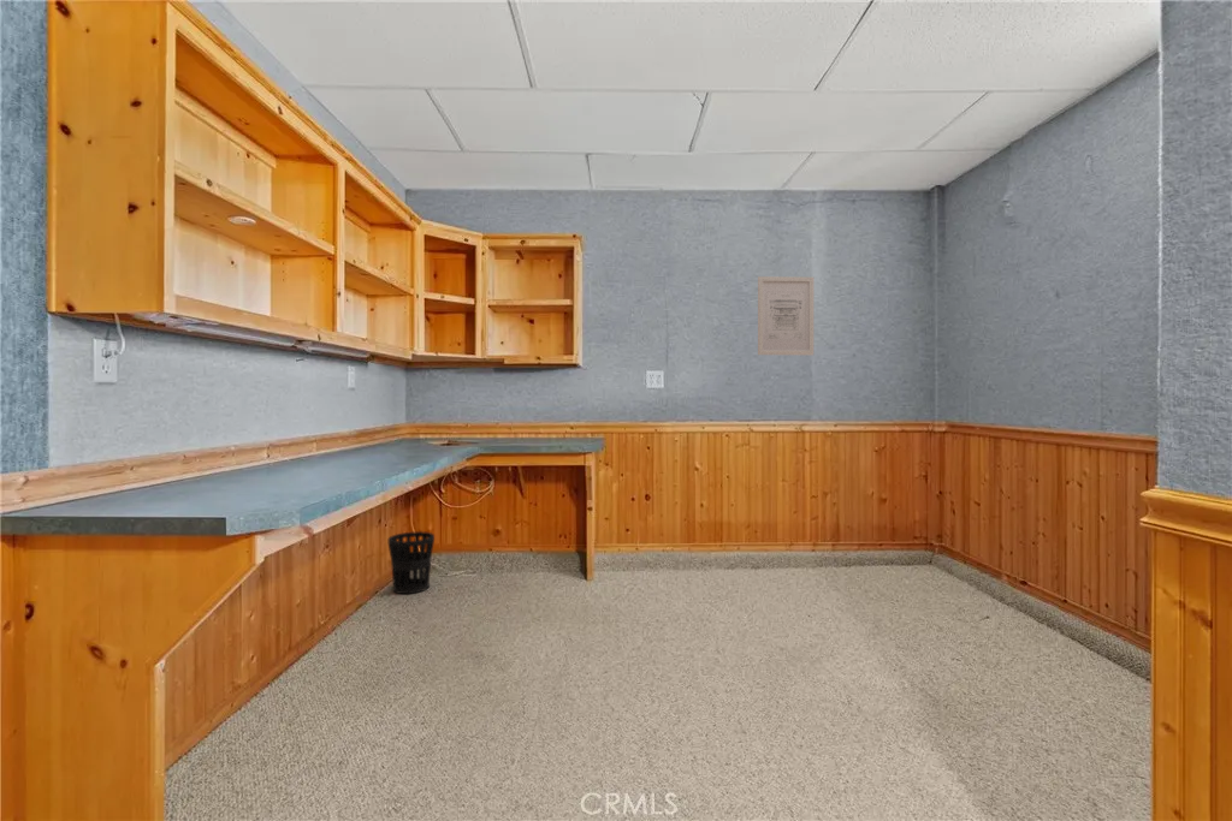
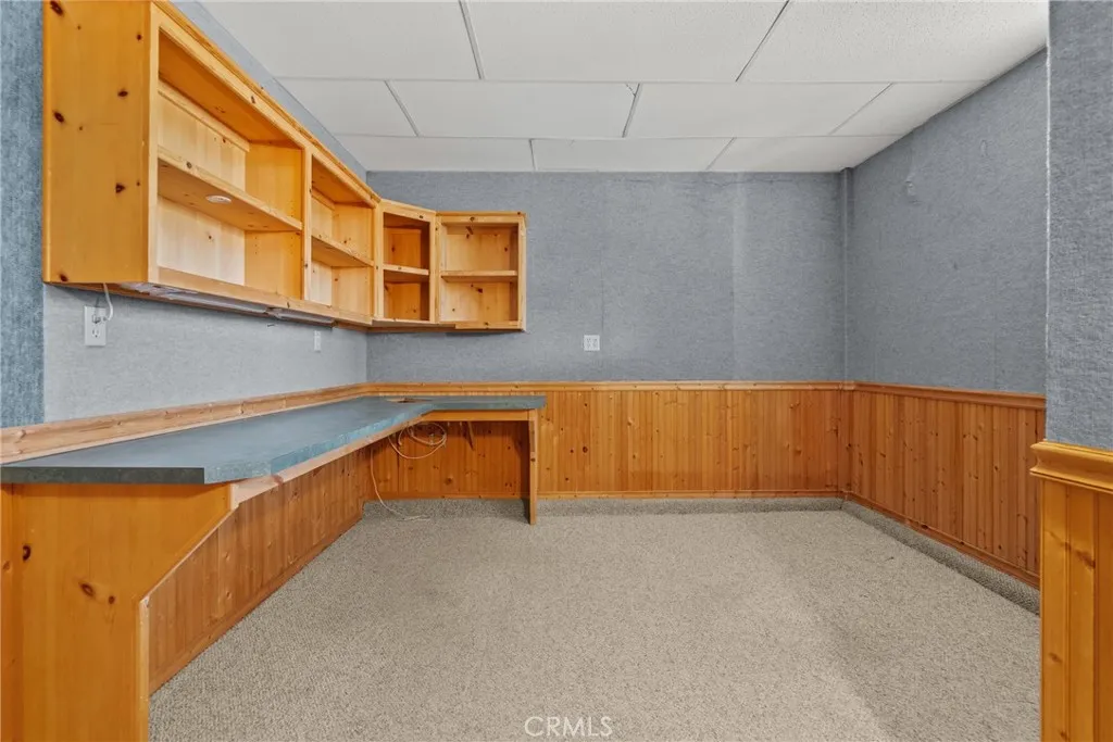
- wall art [757,275,815,356]
- wastebasket [387,530,436,595]
